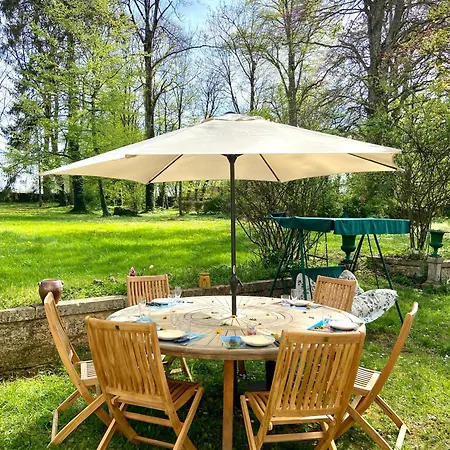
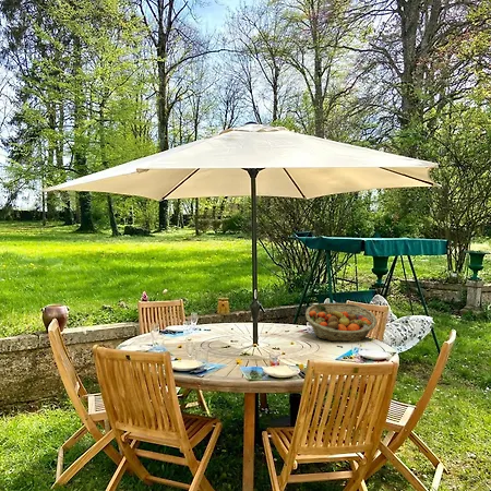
+ fruit basket [304,302,378,343]
